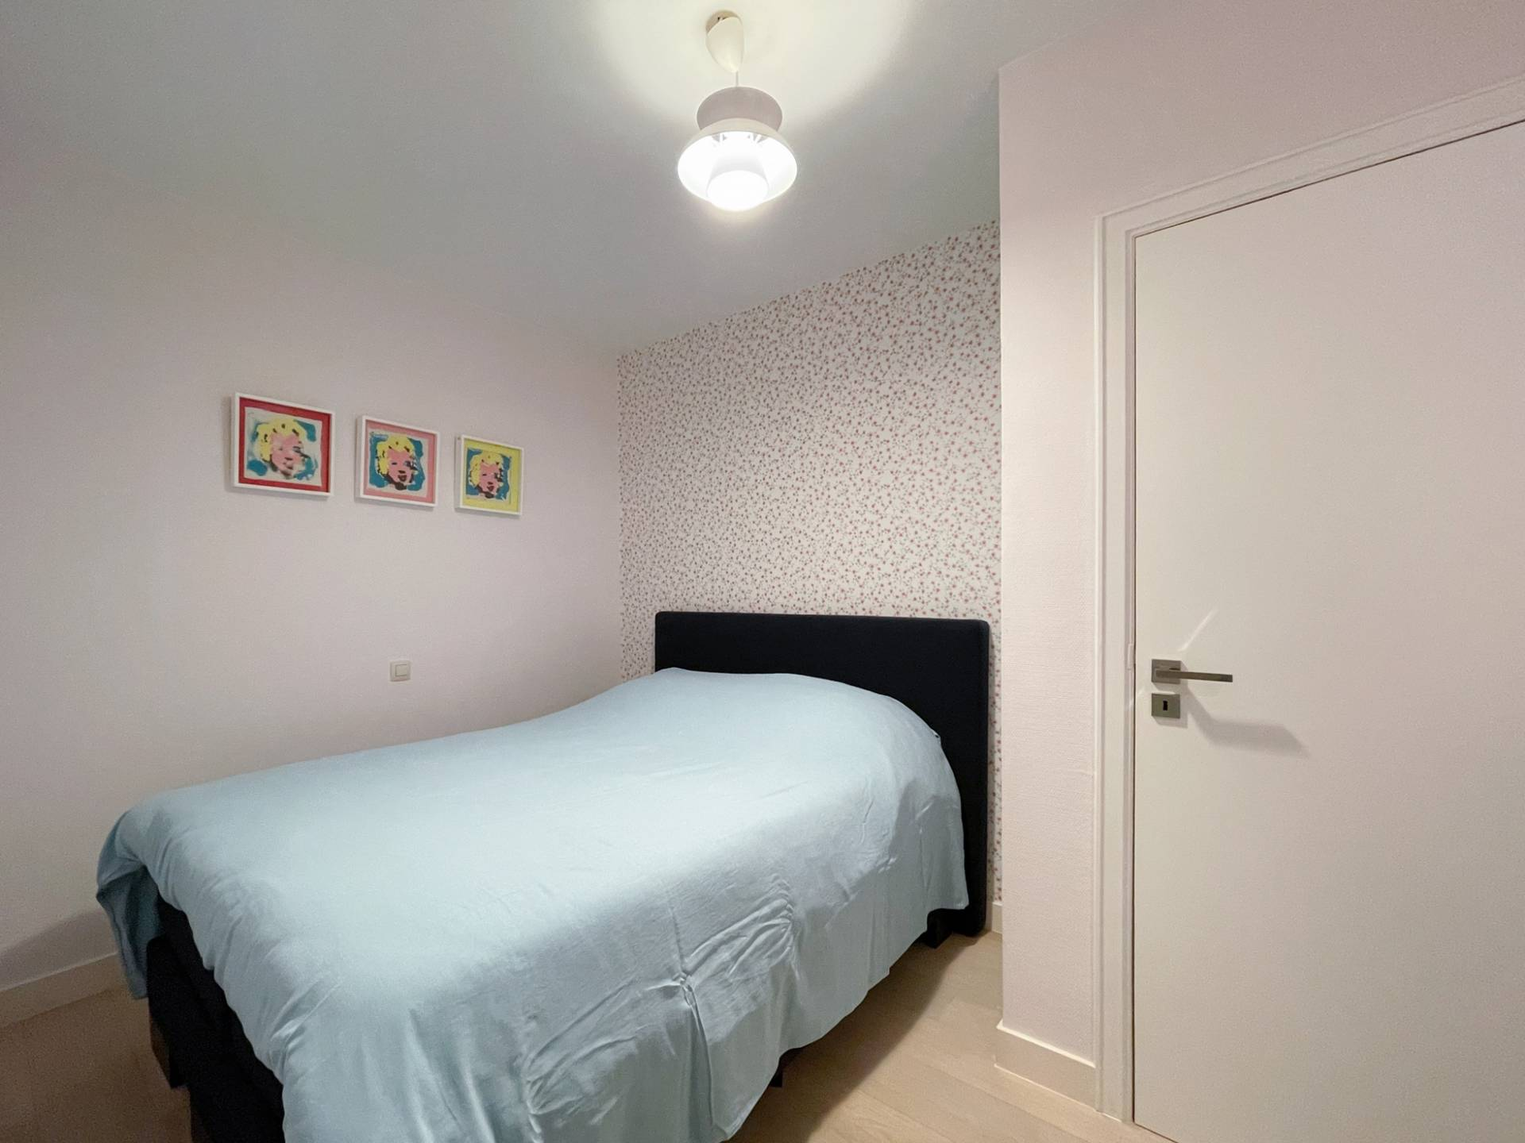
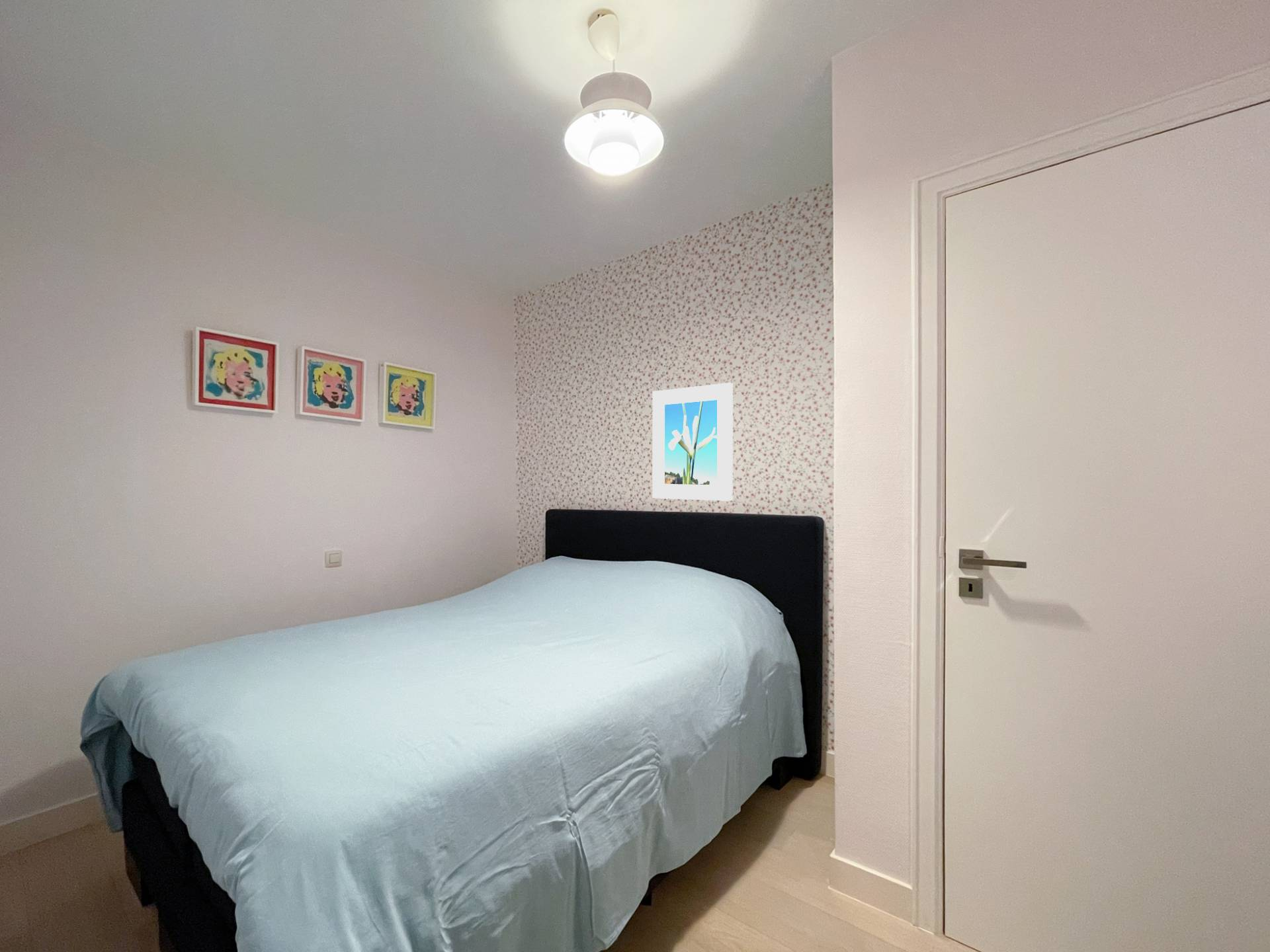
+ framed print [652,382,734,502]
